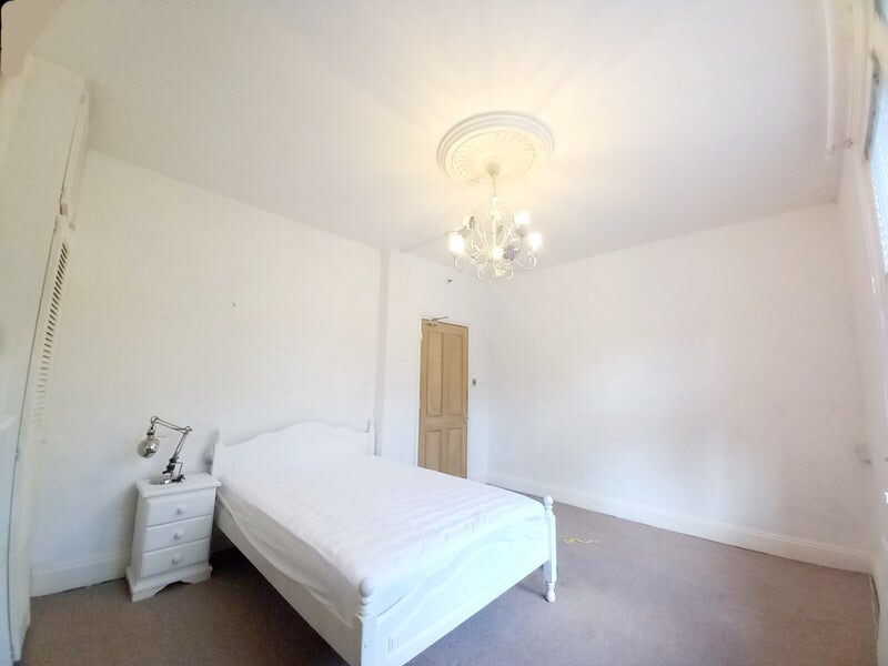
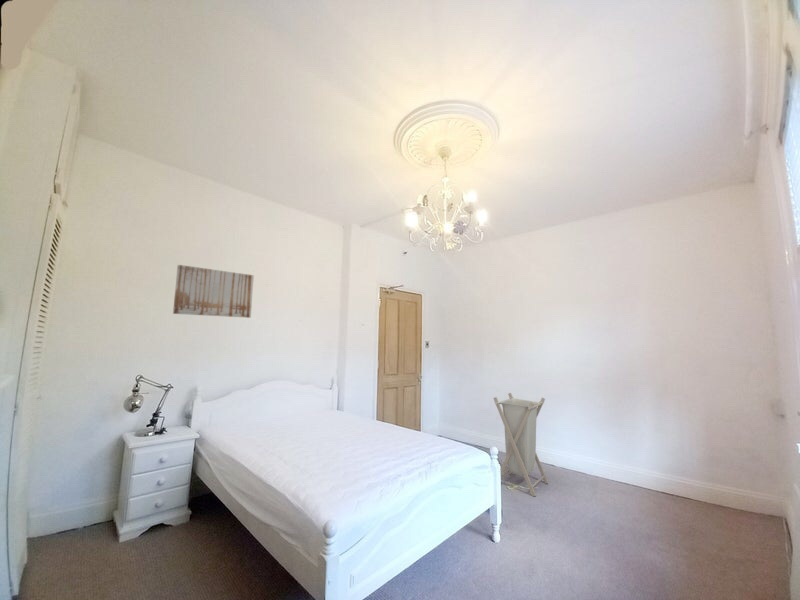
+ wall art [172,264,255,319]
+ laundry hamper [492,392,549,497]
